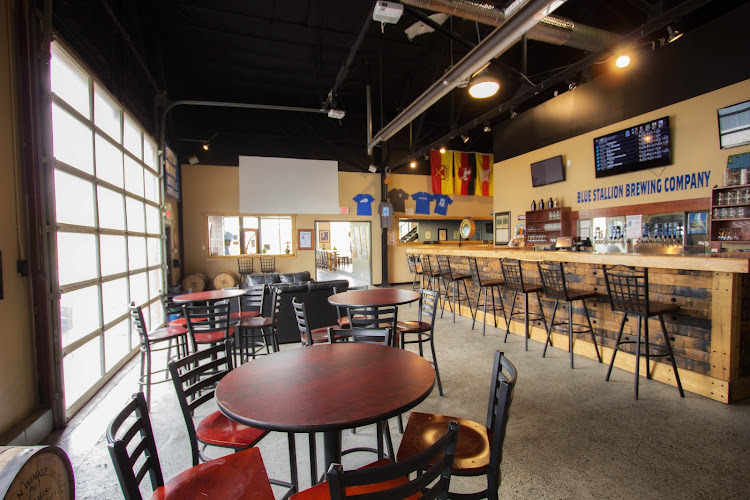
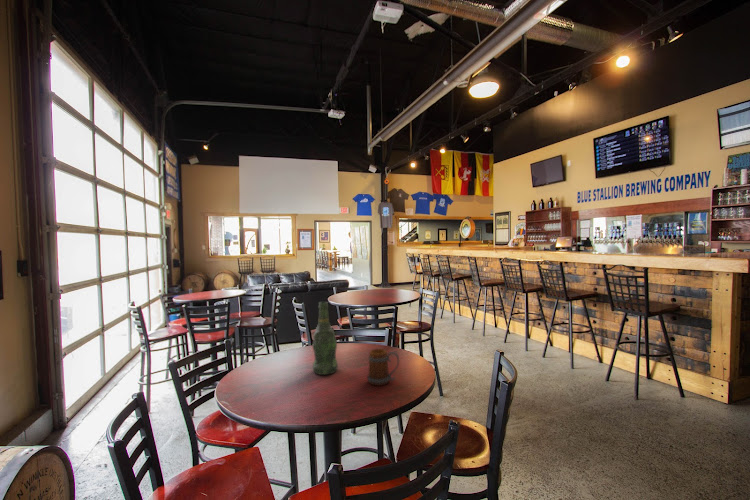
+ beer bottle [311,301,339,376]
+ beer mug [366,348,400,386]
